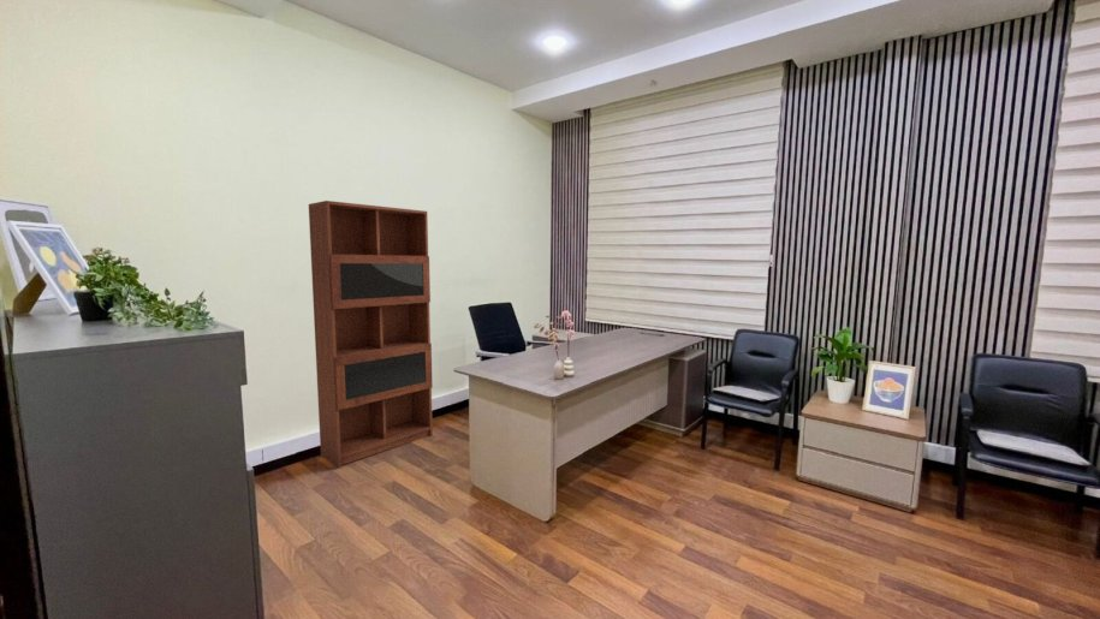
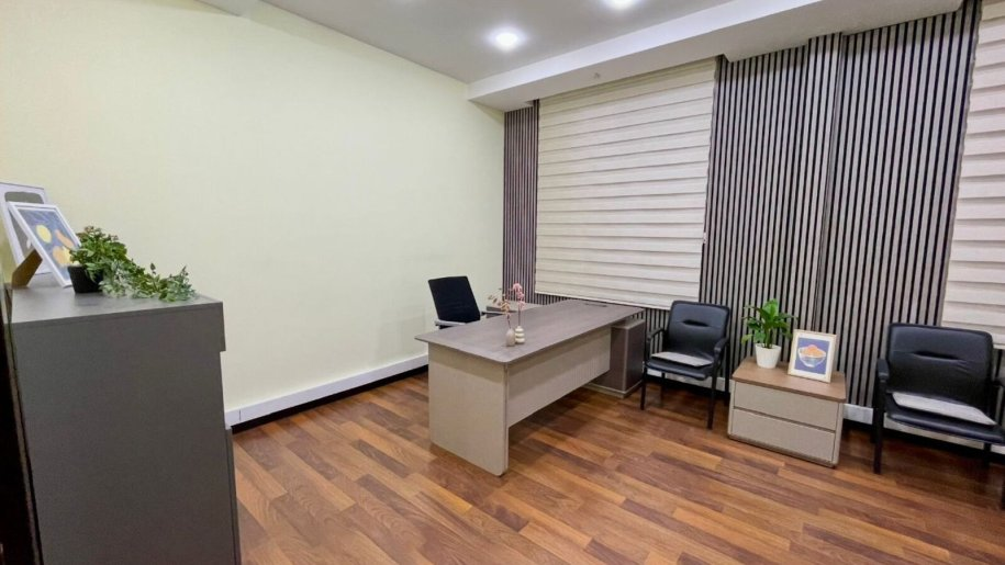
- bookcase [308,200,434,469]
